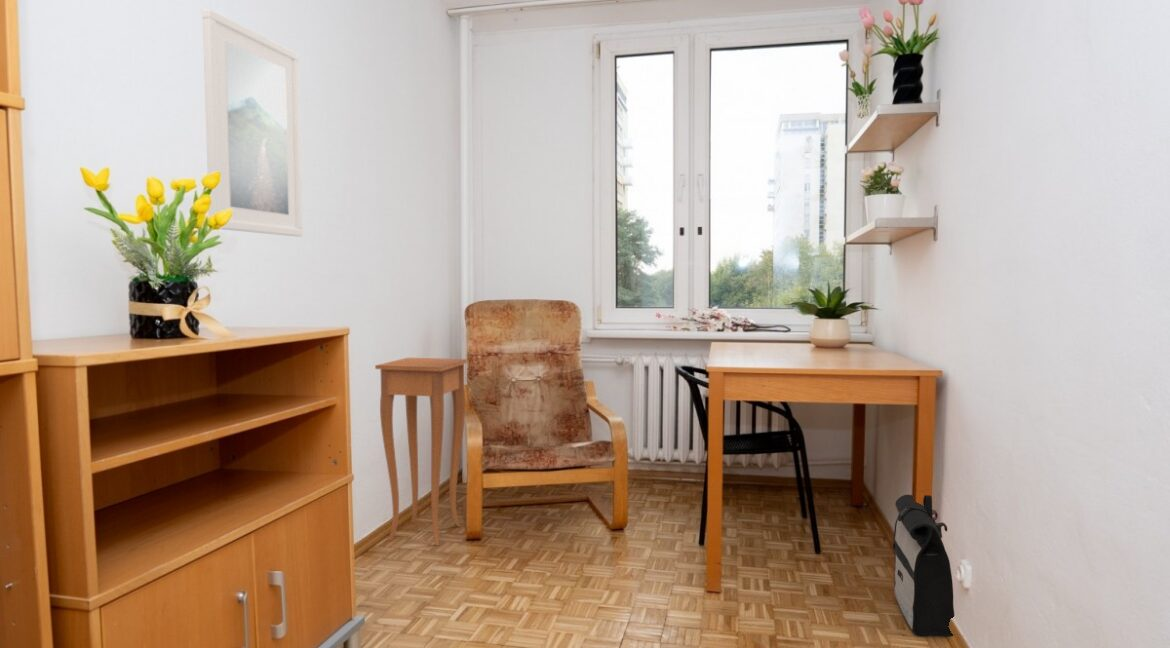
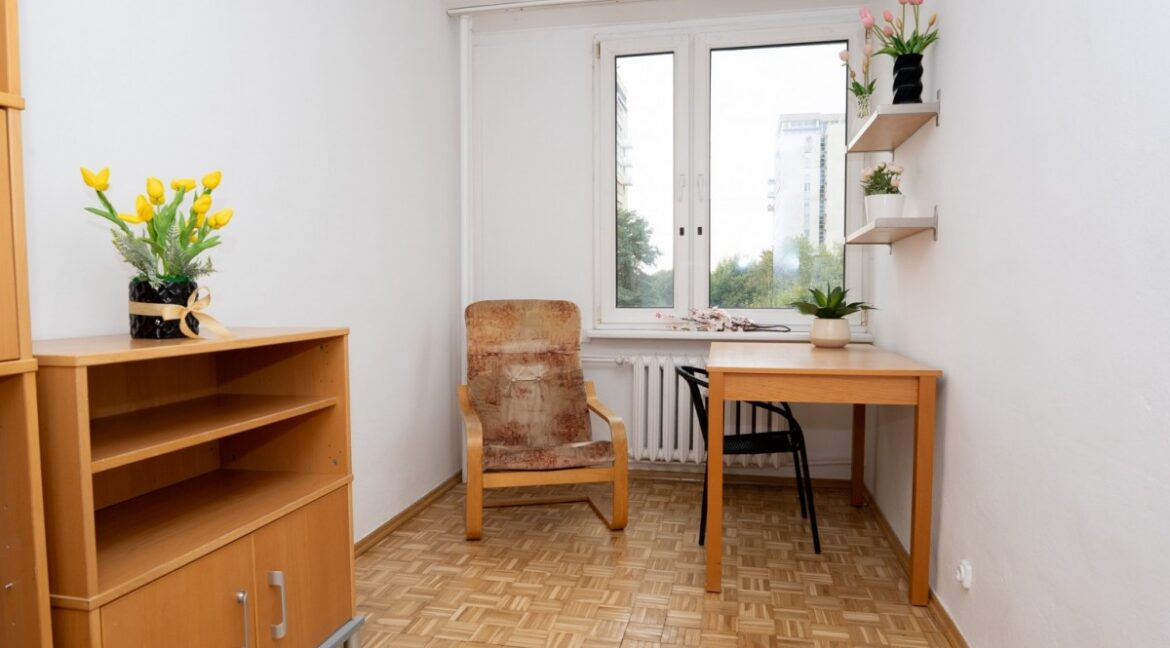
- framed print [201,8,304,237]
- side table [374,357,469,547]
- backpack [892,494,955,638]
